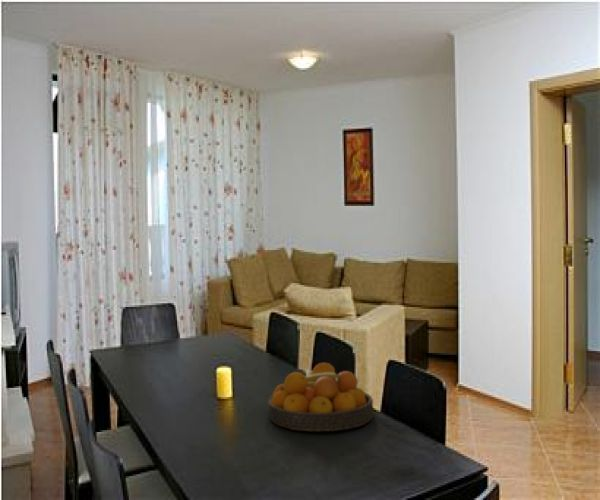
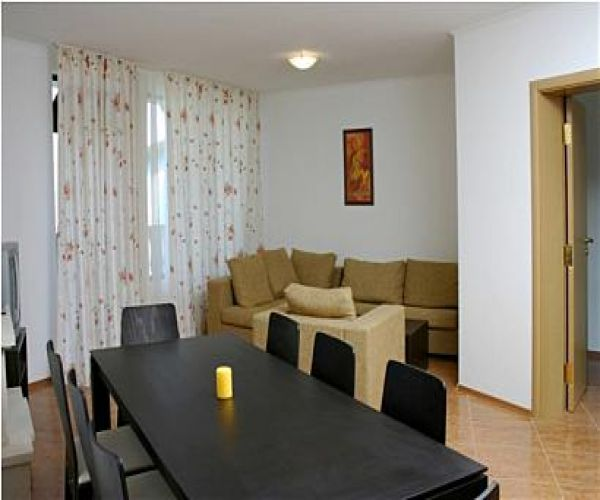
- fruit bowl [267,362,374,432]
